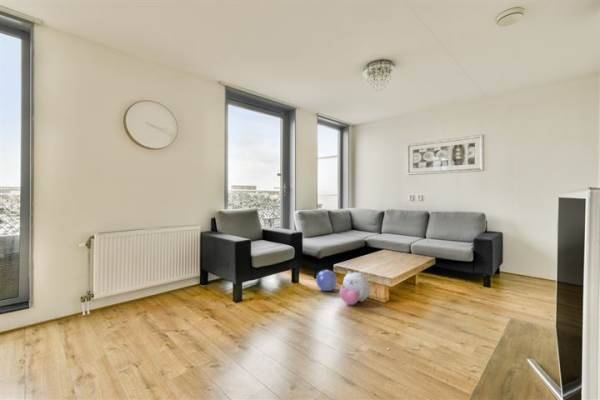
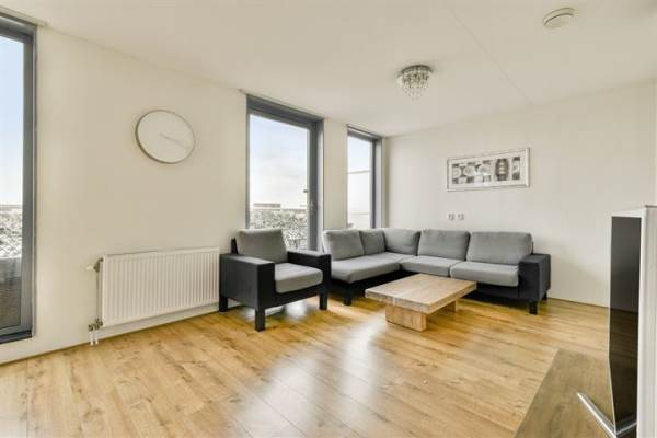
- ball [315,269,338,292]
- plush toy [338,270,371,306]
